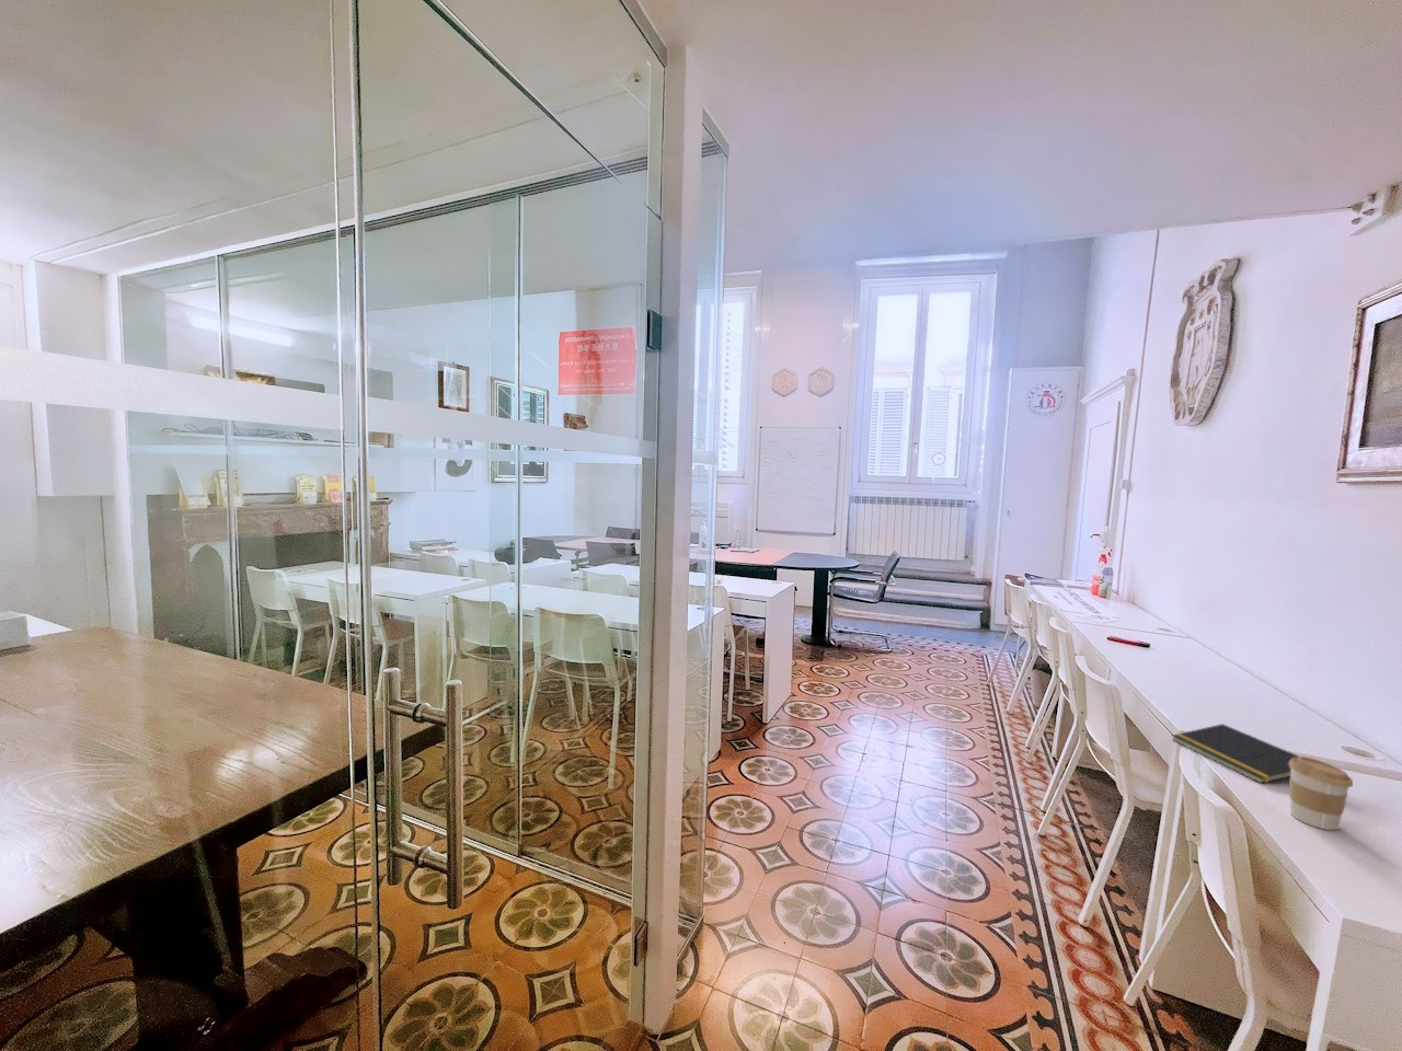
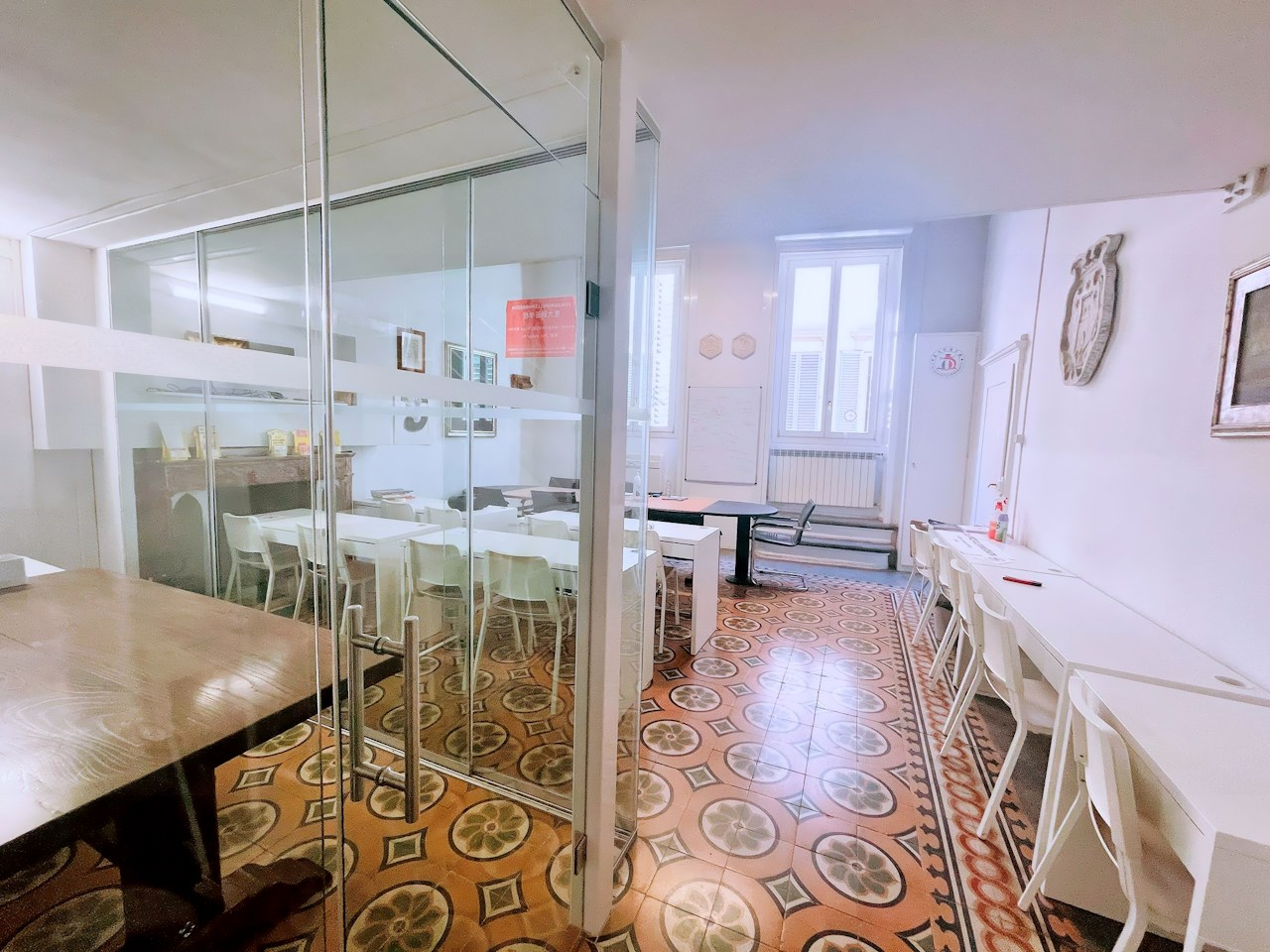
- notepad [1171,722,1300,785]
- coffee cup [1288,755,1353,831]
